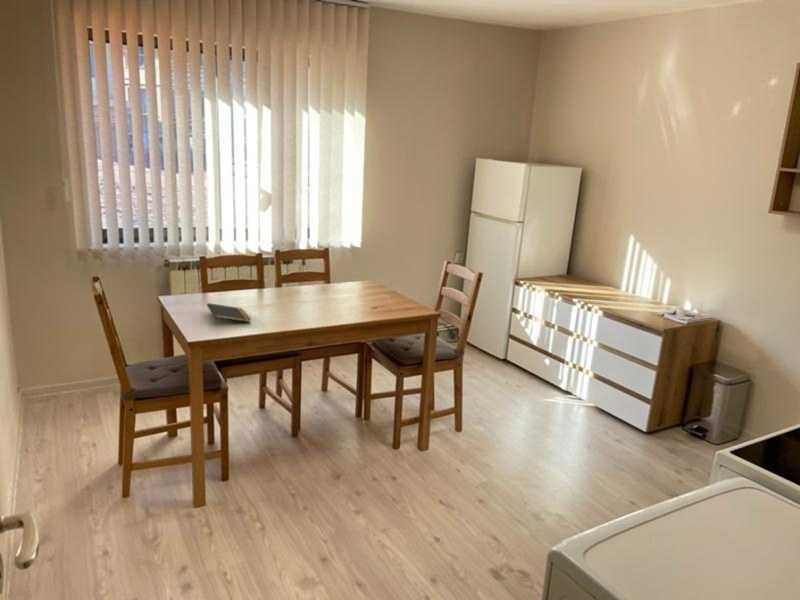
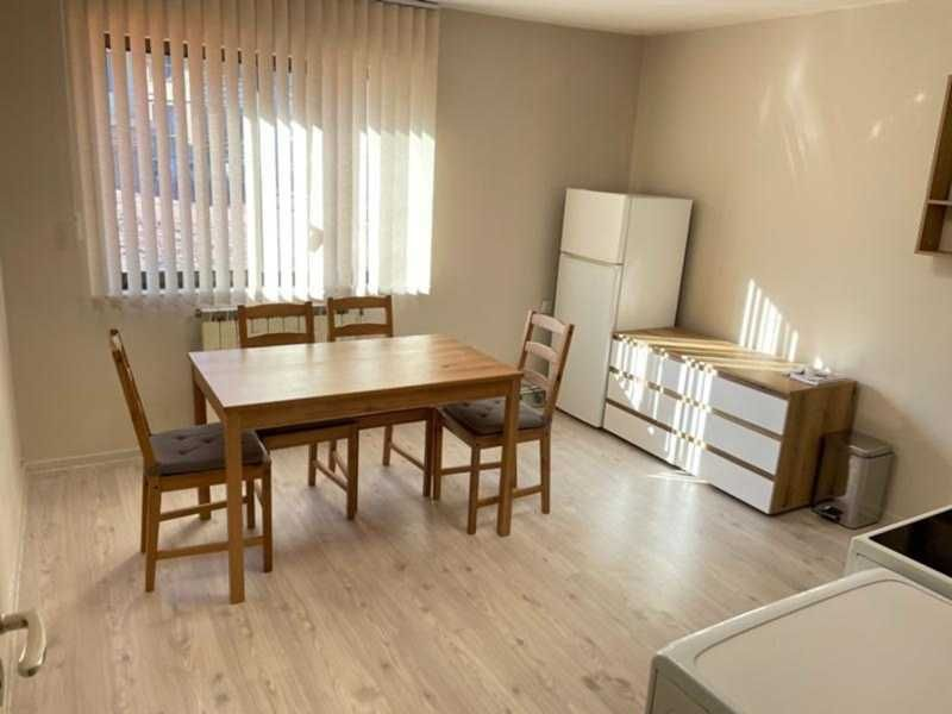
- notepad [206,302,252,326]
